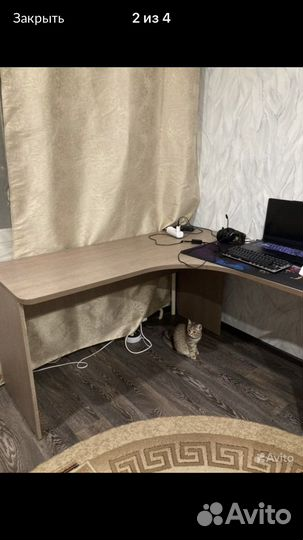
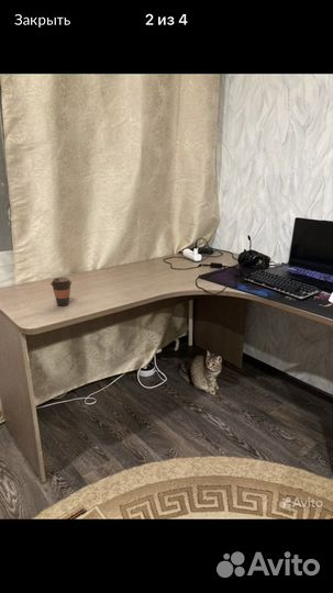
+ coffee cup [49,277,73,307]
